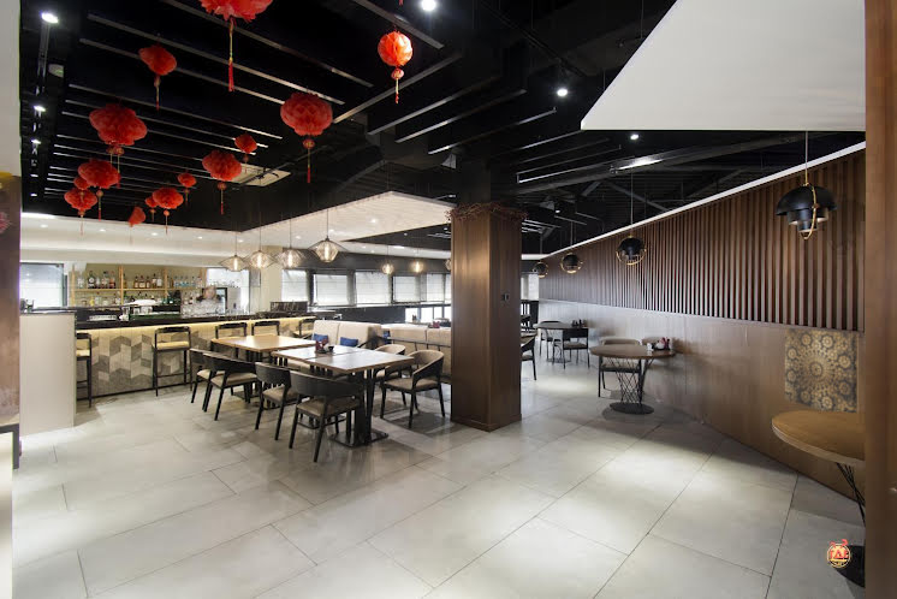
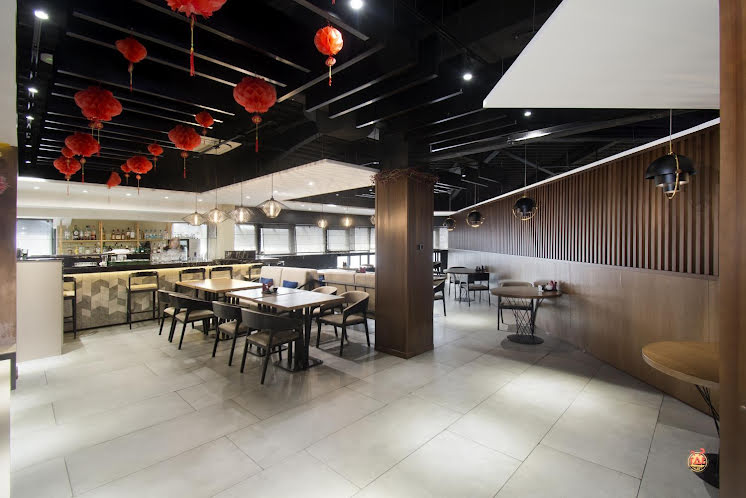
- wall art [784,327,860,414]
